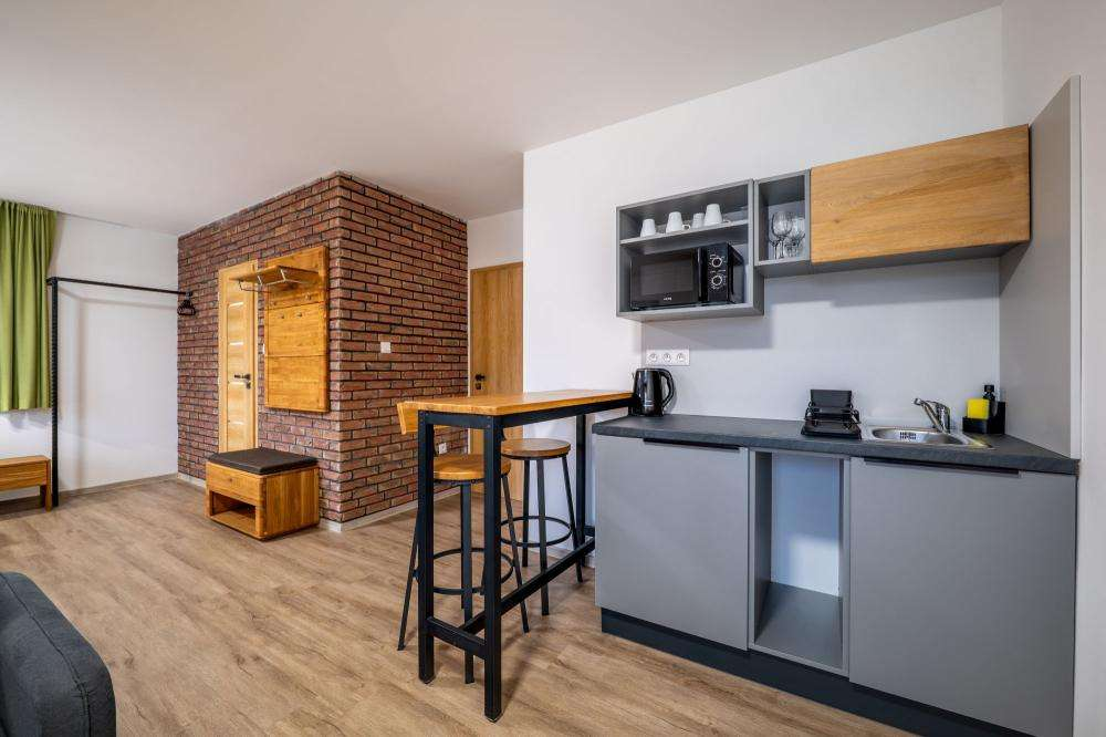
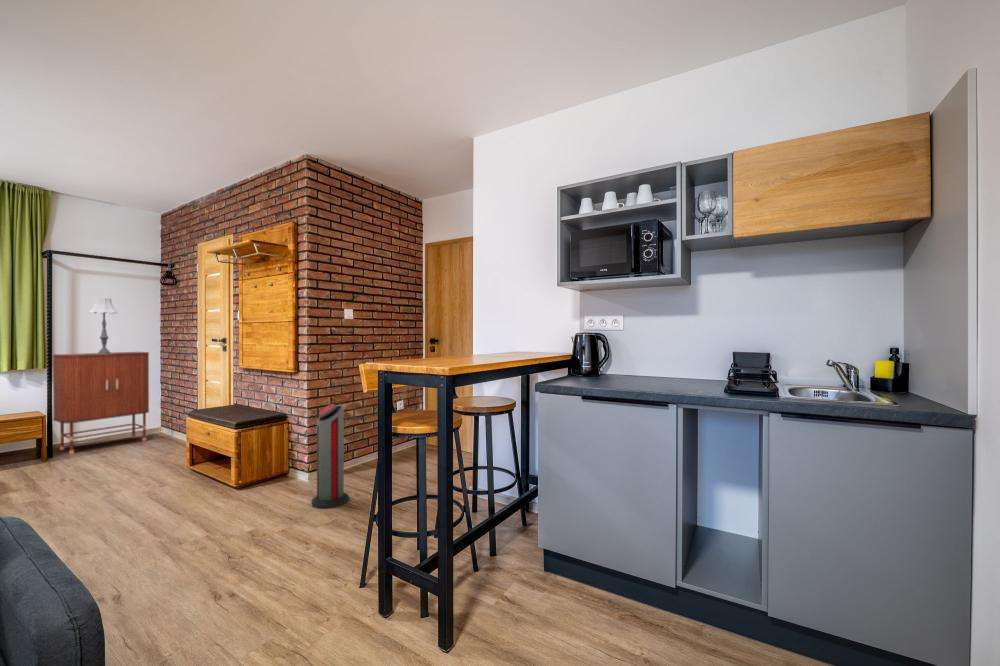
+ air purifier [310,403,350,509]
+ bar cabinet [52,351,150,455]
+ table lamp [88,297,120,354]
